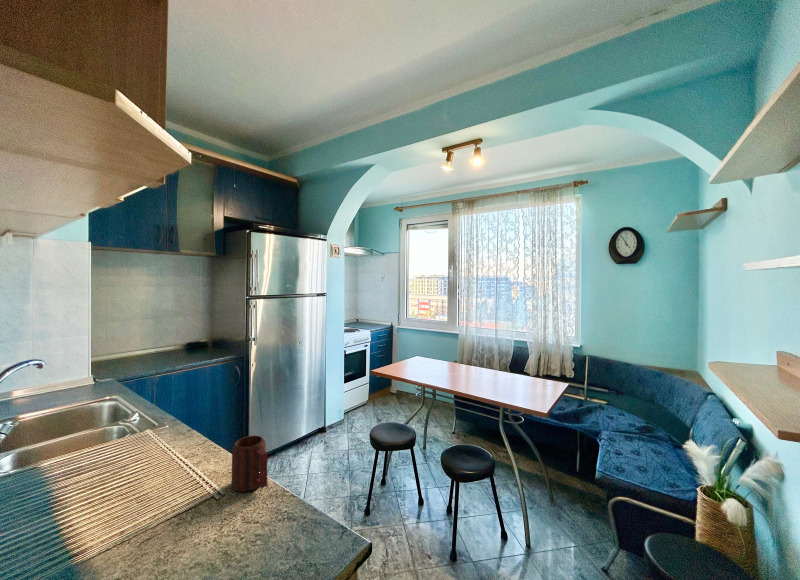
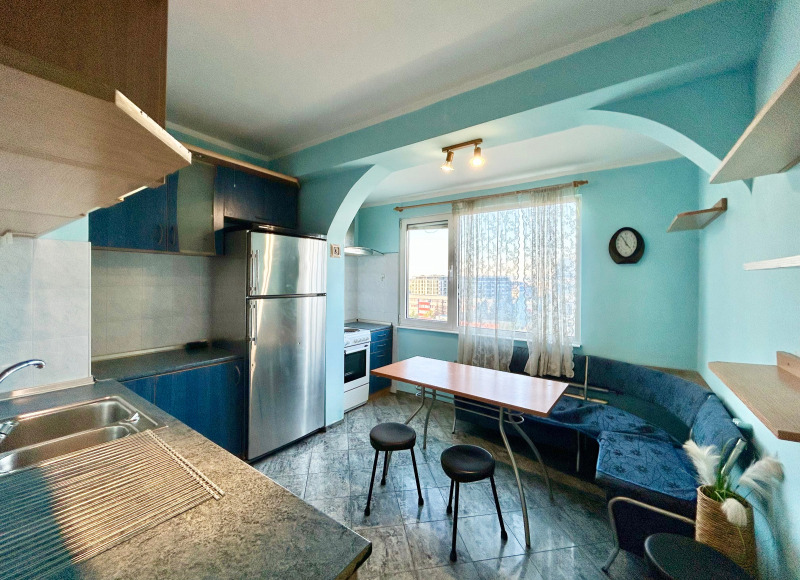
- mug [231,435,268,493]
